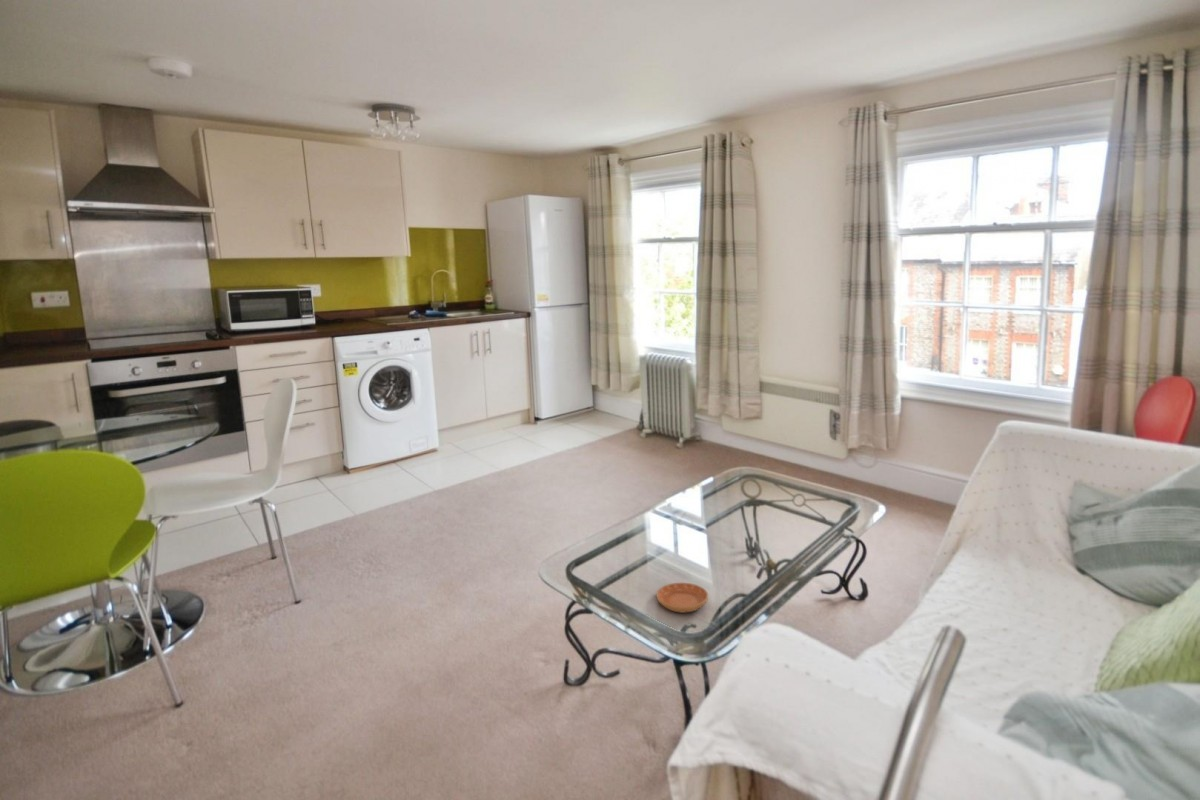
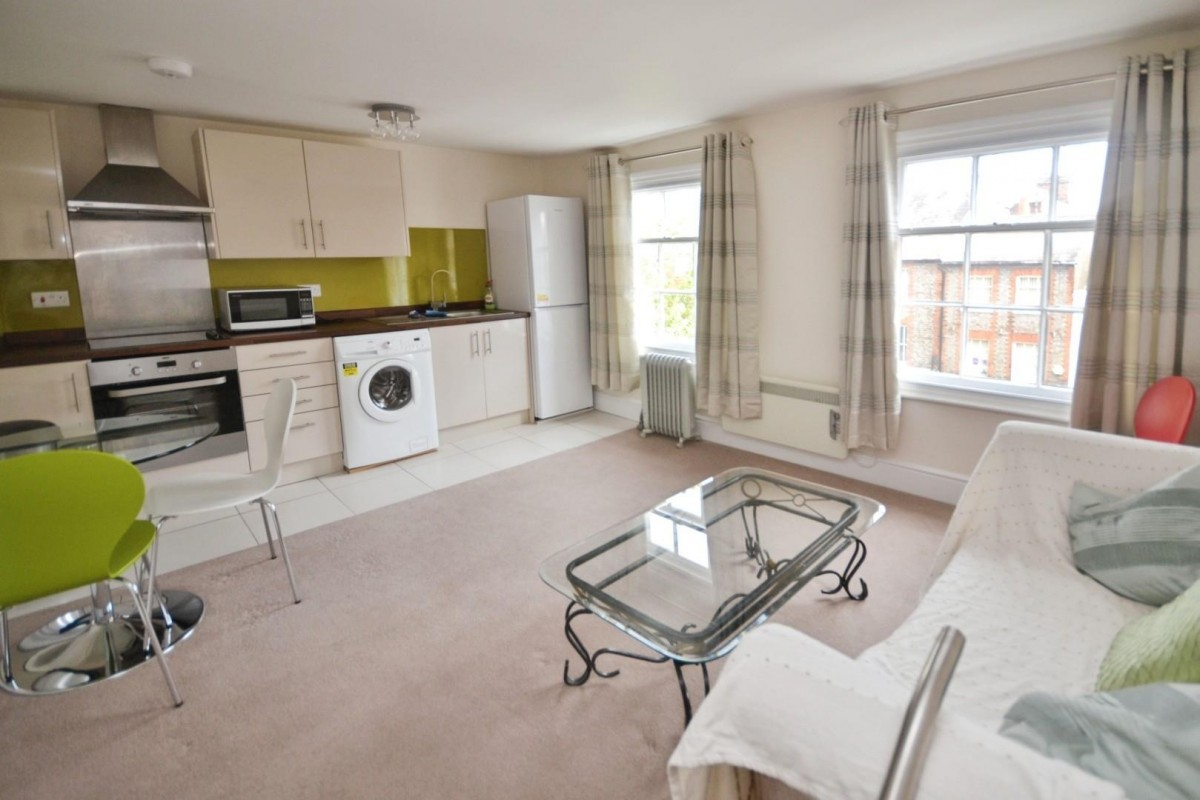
- saucer [656,582,709,614]
